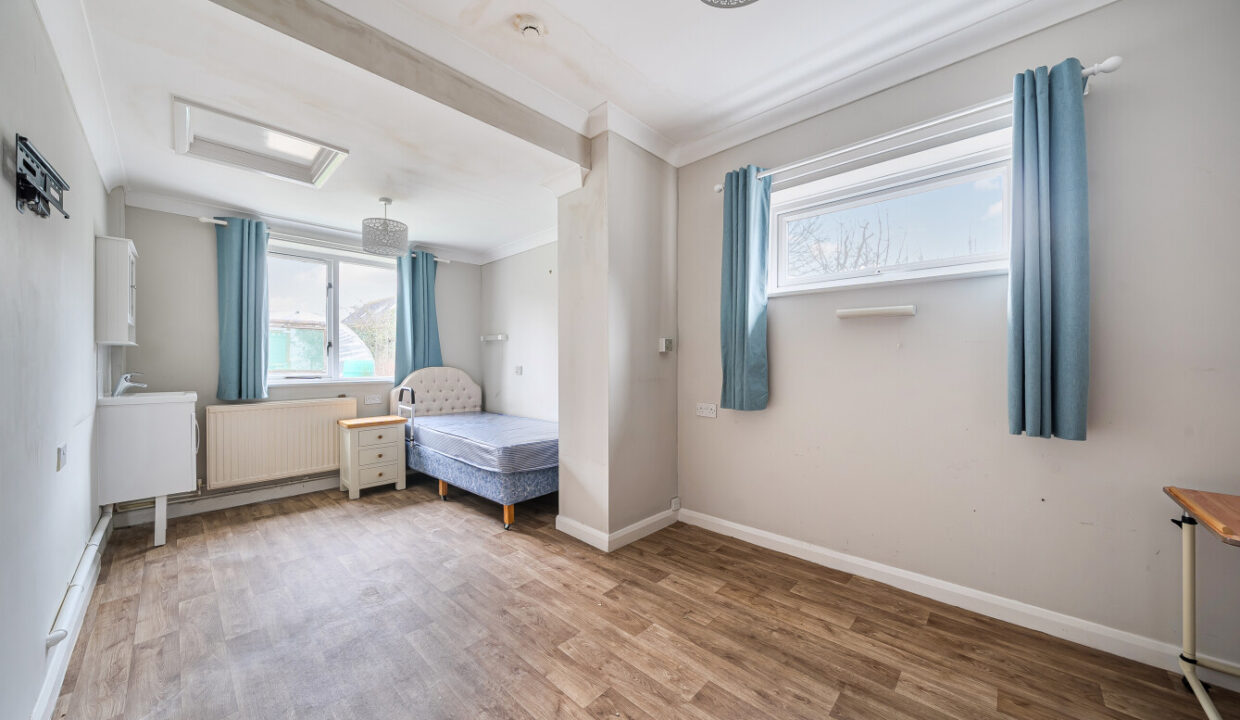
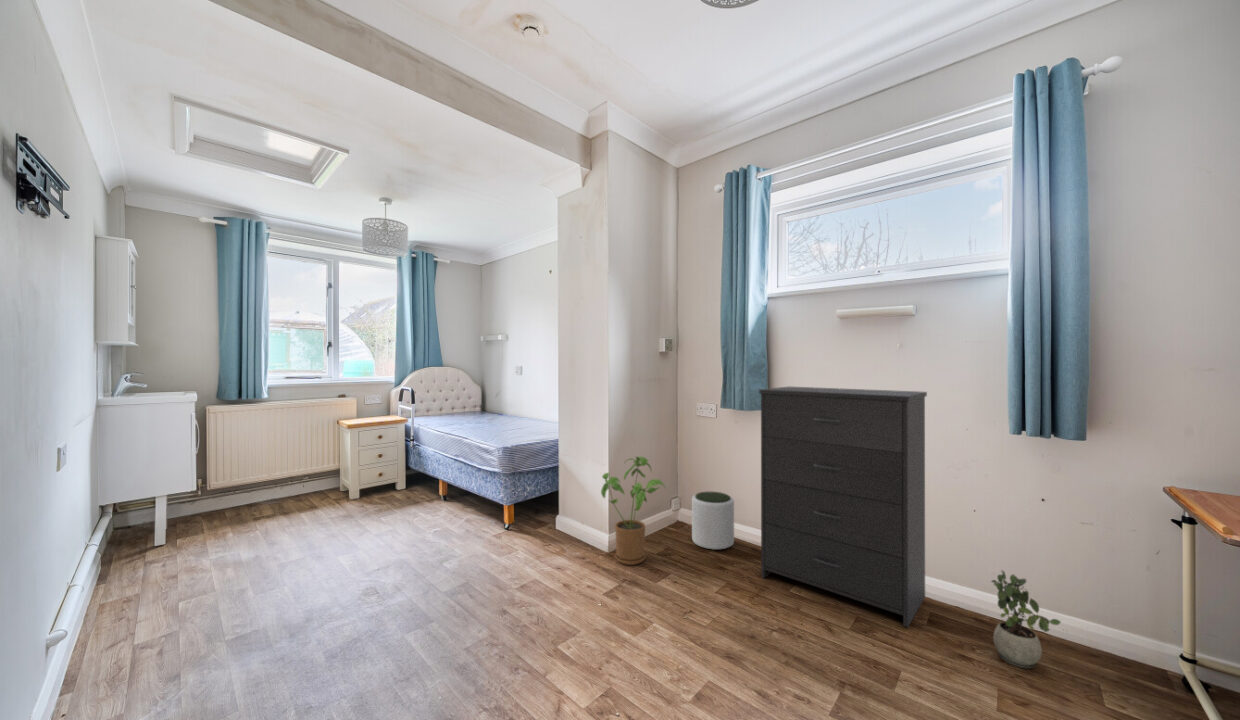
+ plant pot [691,491,735,551]
+ potted plant [990,569,1062,669]
+ dresser [758,386,928,629]
+ house plant [600,456,668,566]
